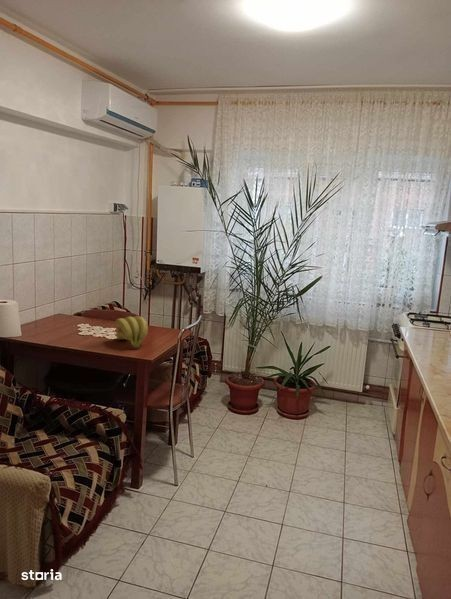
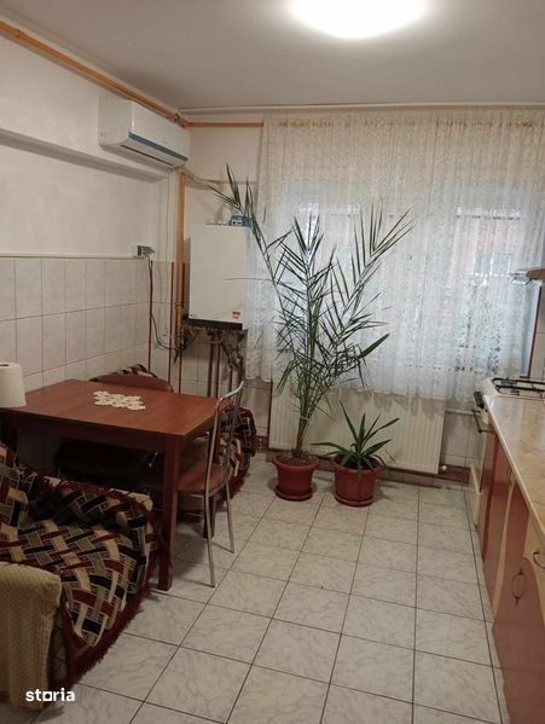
- banana bunch [114,315,149,350]
